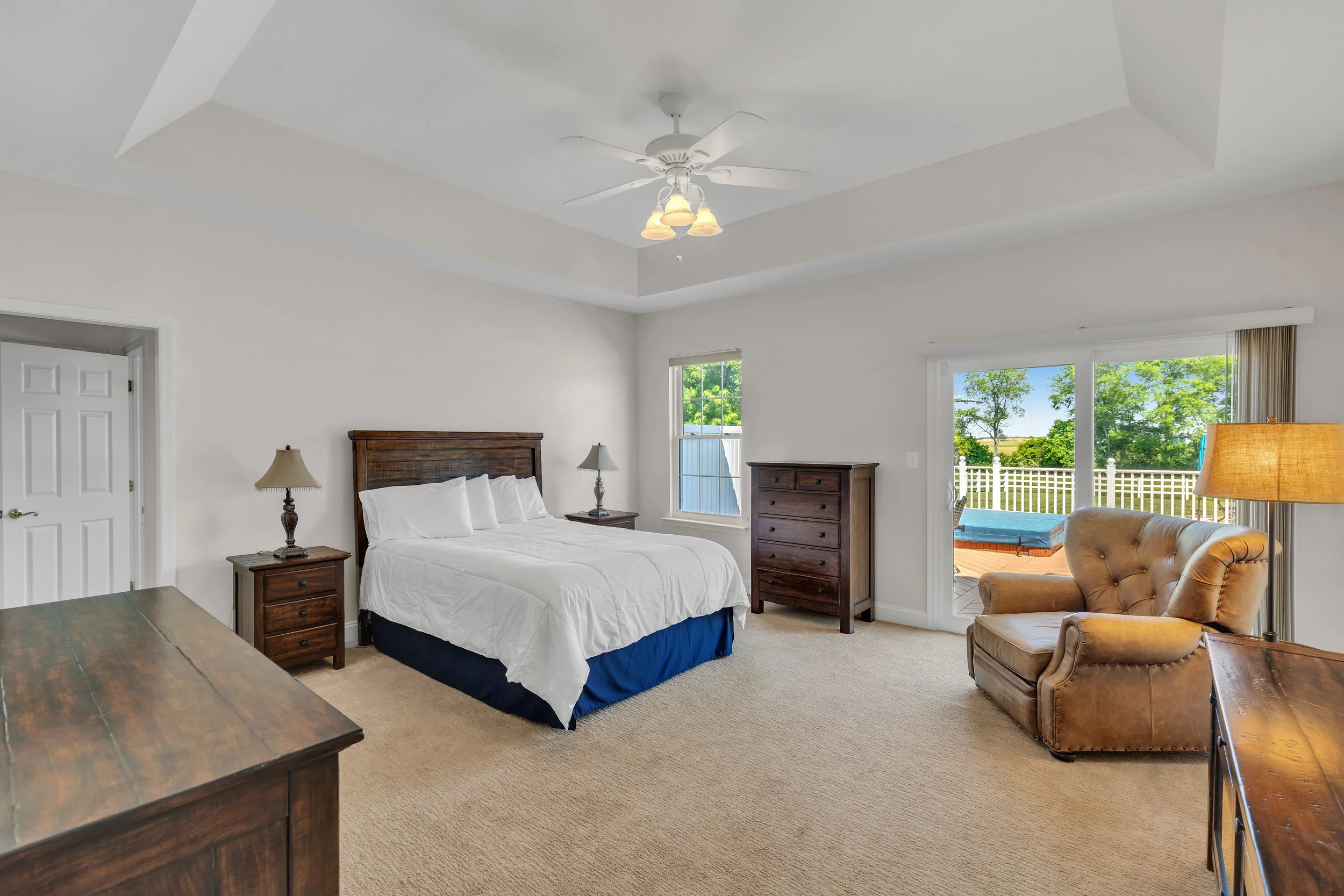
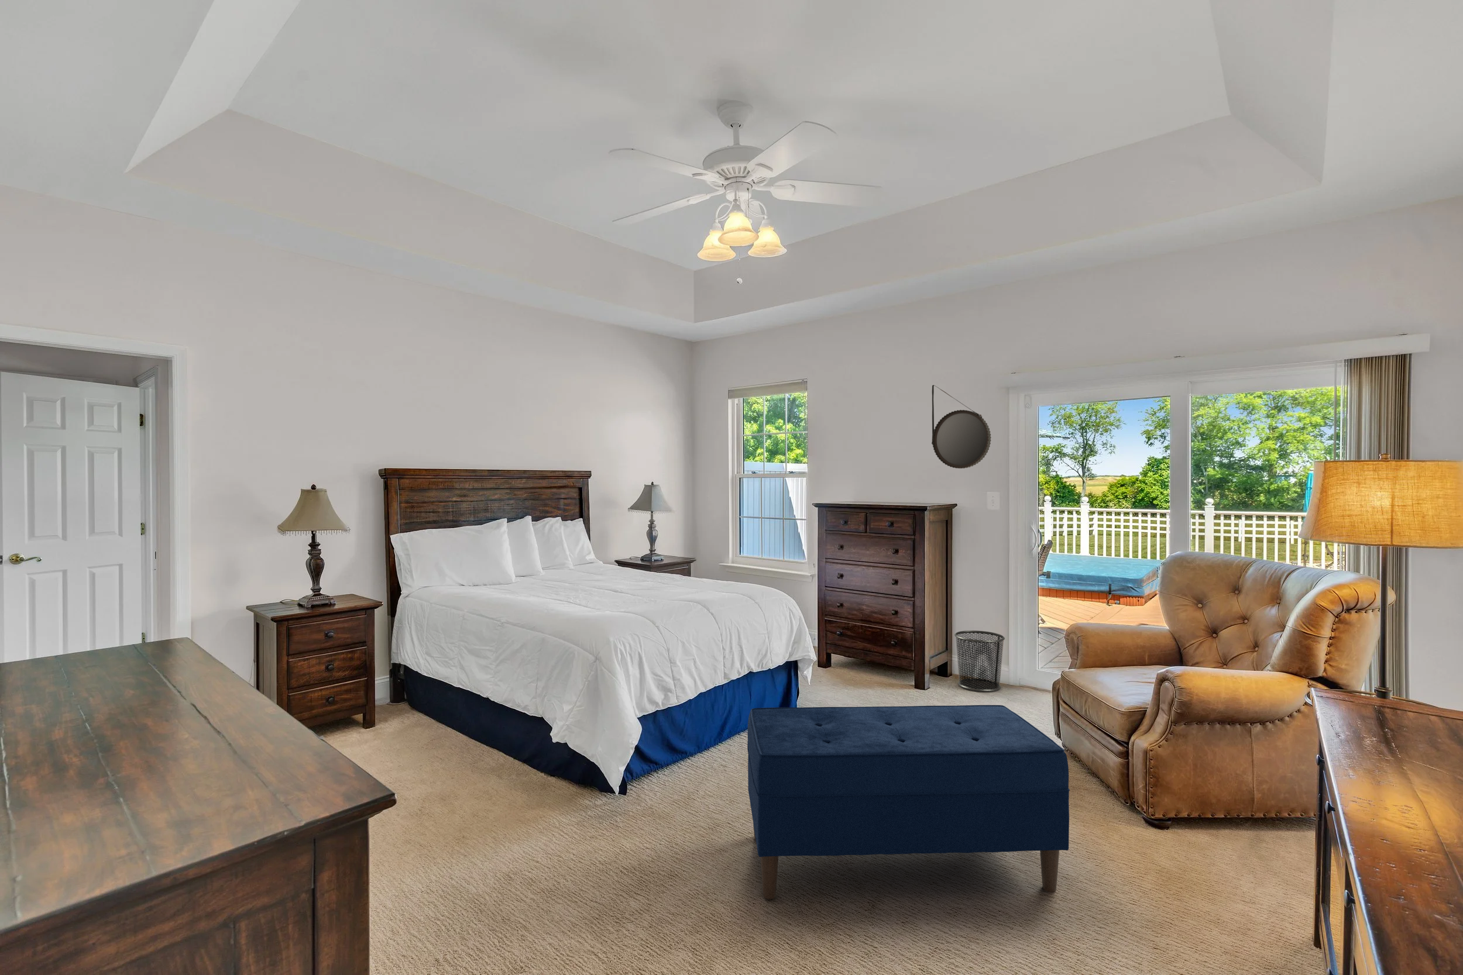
+ home mirror [931,384,992,469]
+ bench [747,704,1070,900]
+ waste bin [954,630,1006,692]
